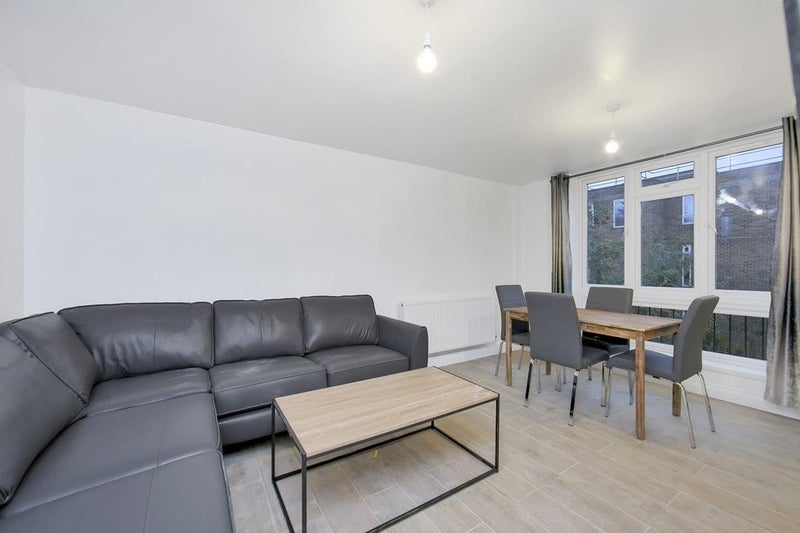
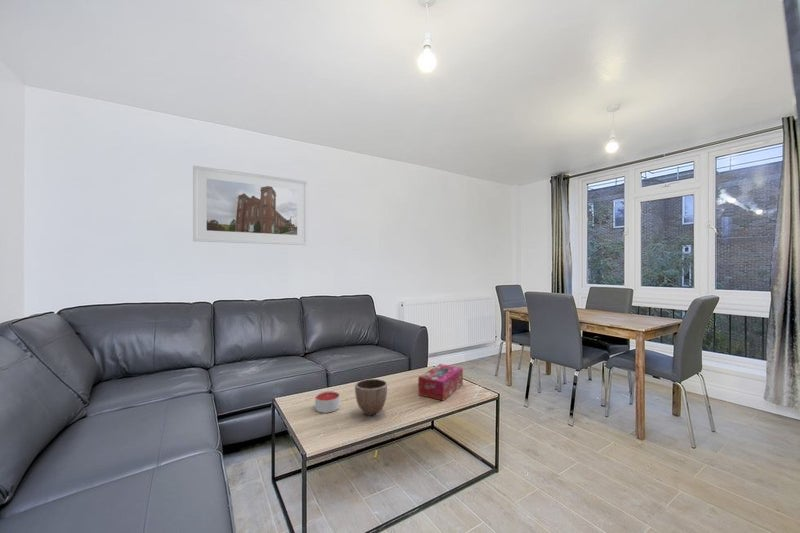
+ tissue box [417,363,464,402]
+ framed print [192,165,308,246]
+ decorative bowl [354,378,388,417]
+ candle [314,390,340,414]
